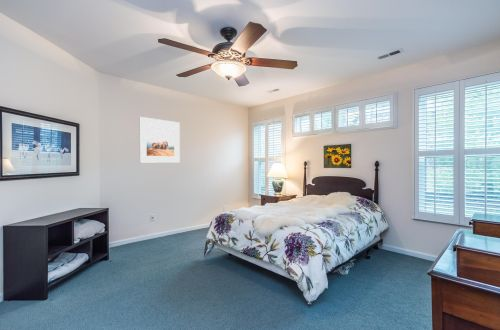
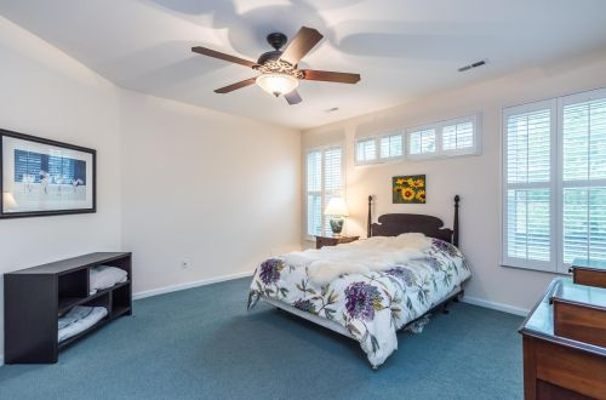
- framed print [139,116,181,164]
